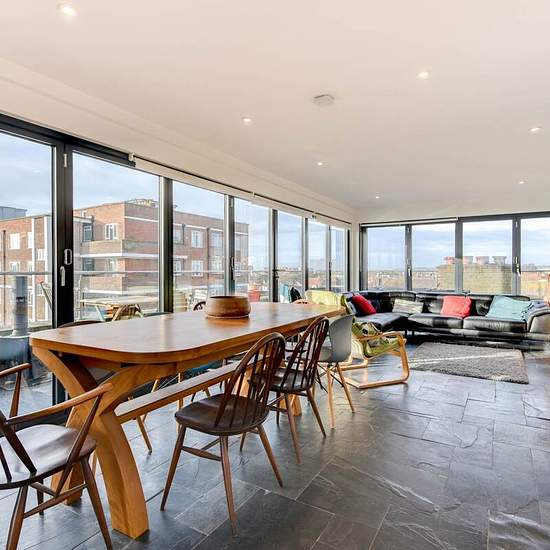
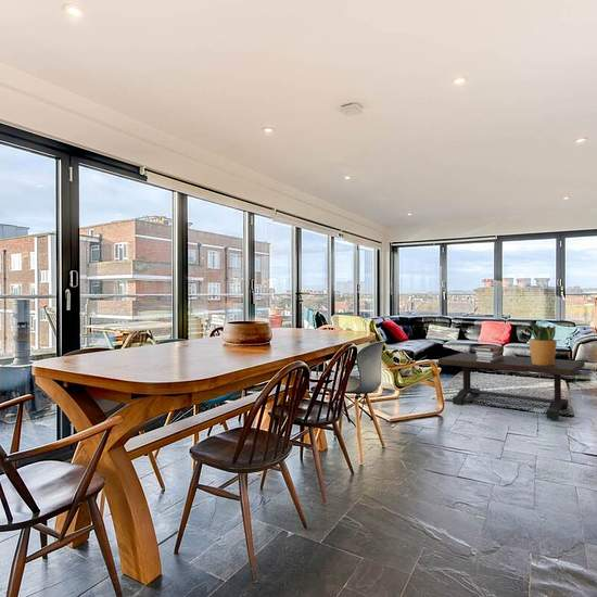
+ potted plant [520,320,558,366]
+ book stack [473,344,505,363]
+ coffee table [437,352,586,421]
